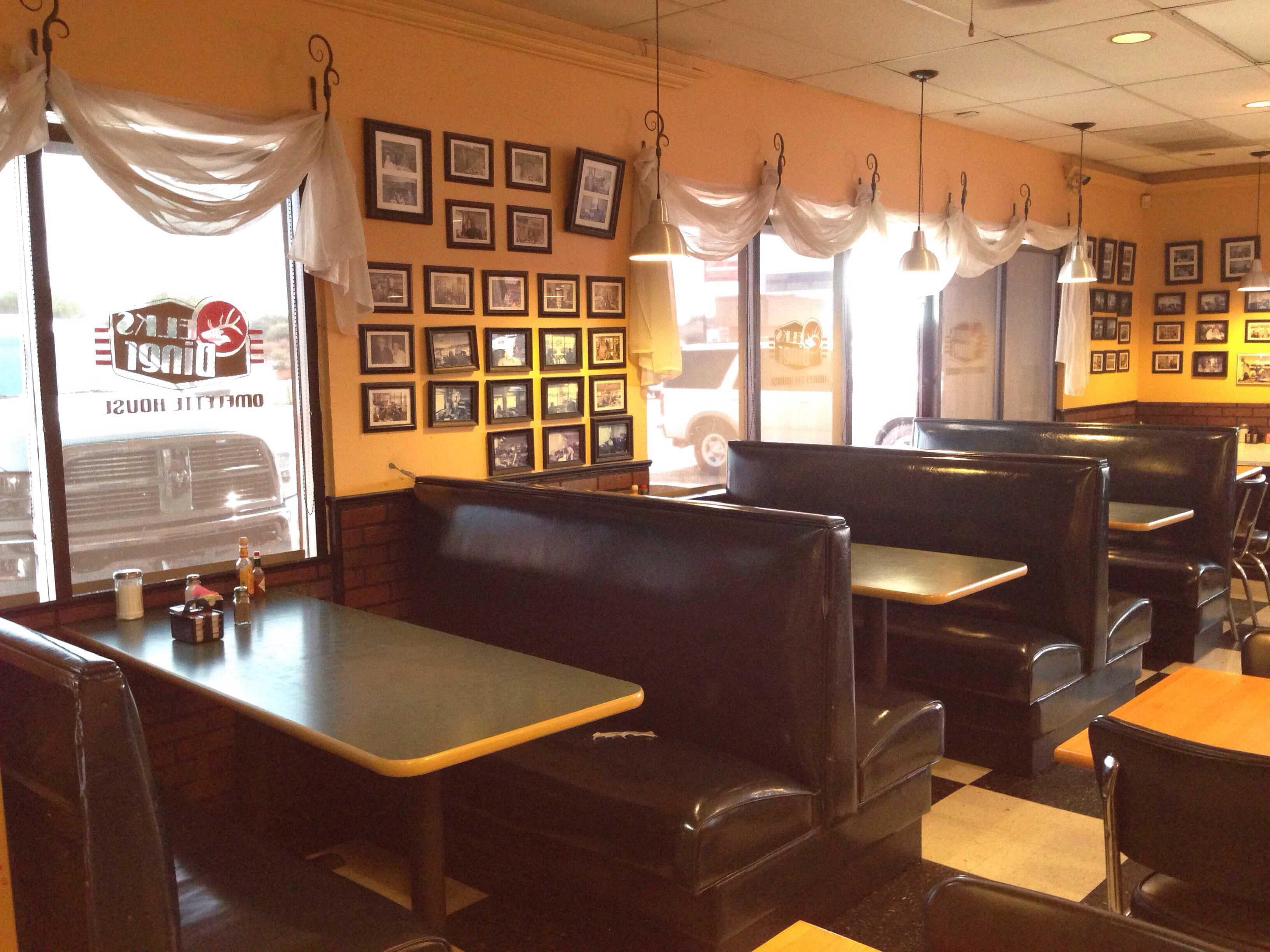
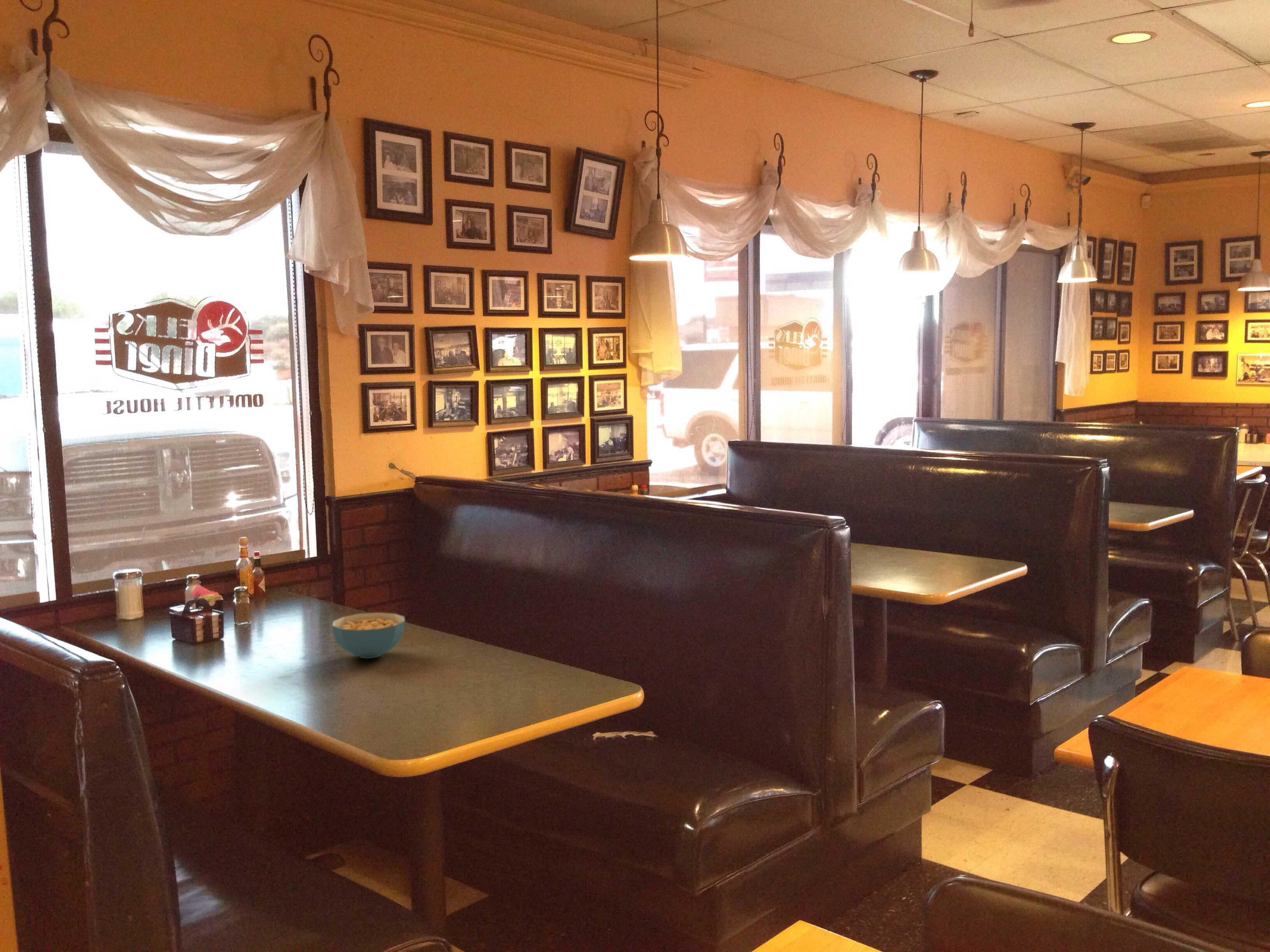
+ cereal bowl [332,612,405,659]
